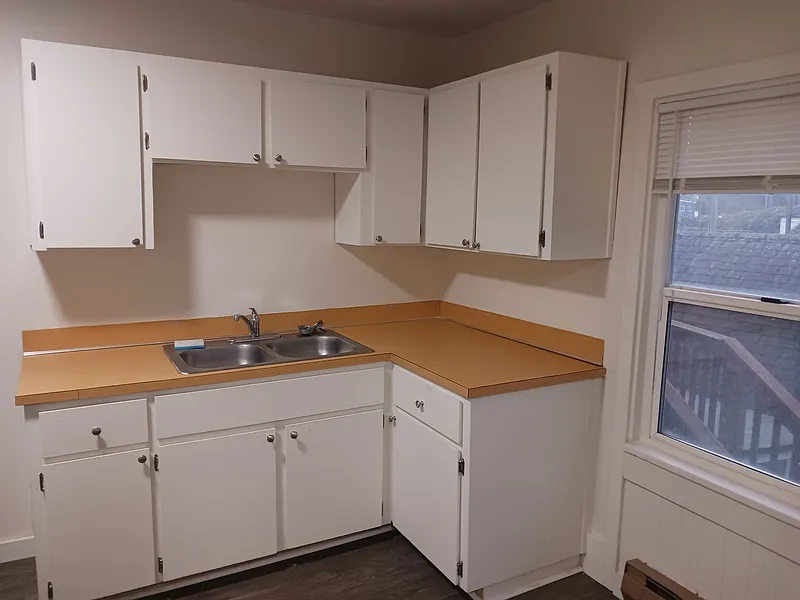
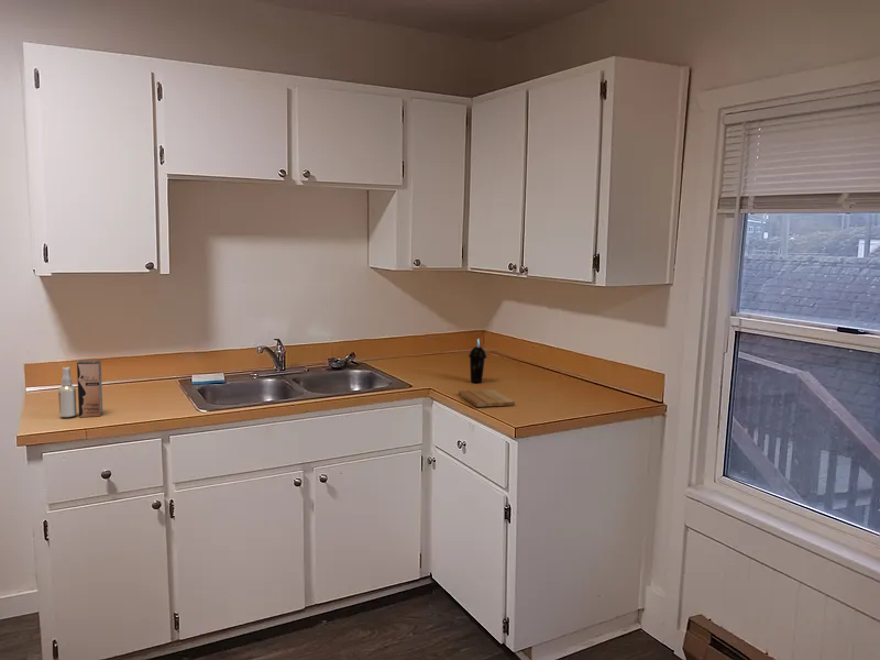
+ cup [468,338,487,384]
+ cutting board [458,388,516,408]
+ spray bottle [57,360,103,418]
